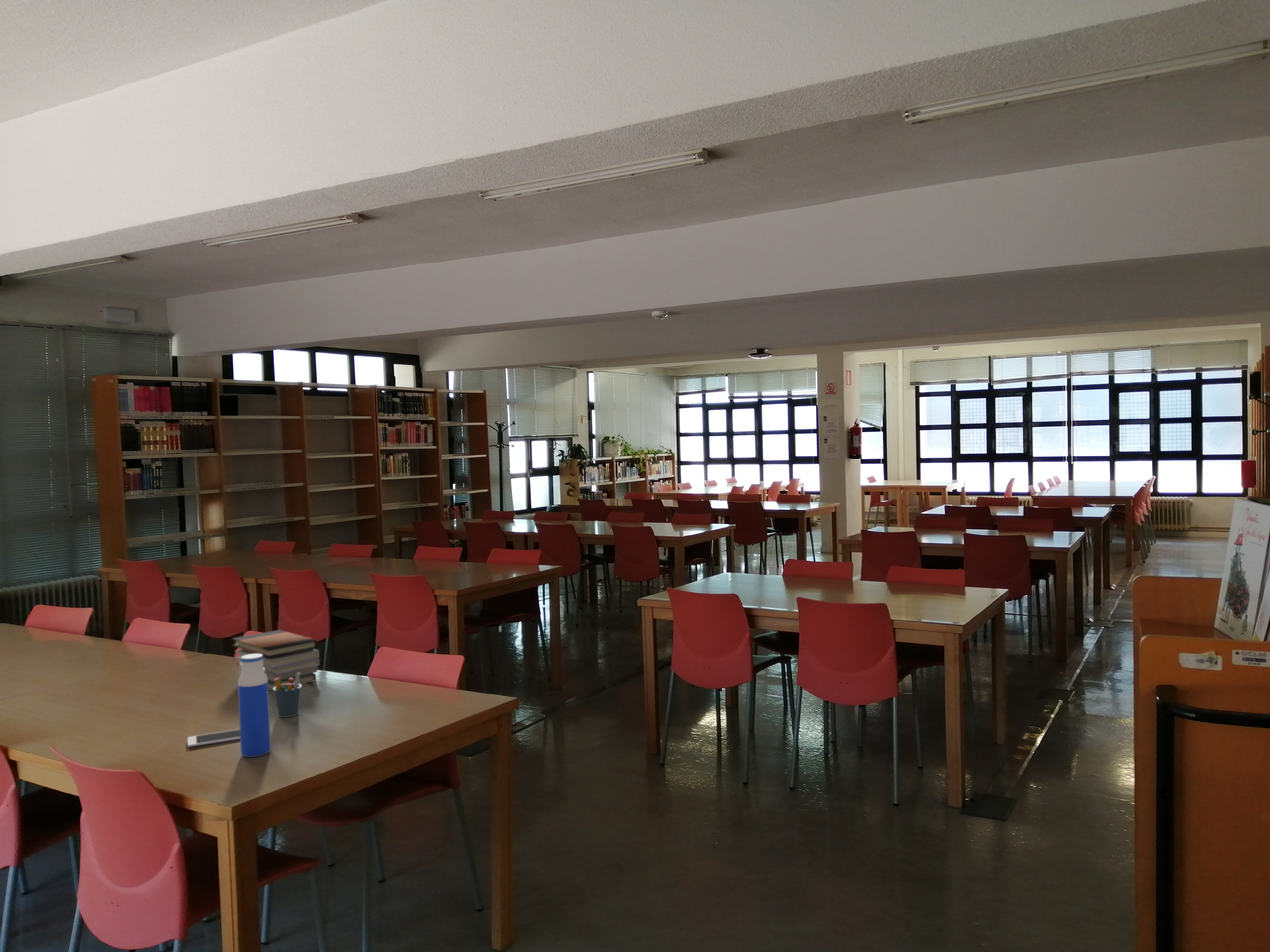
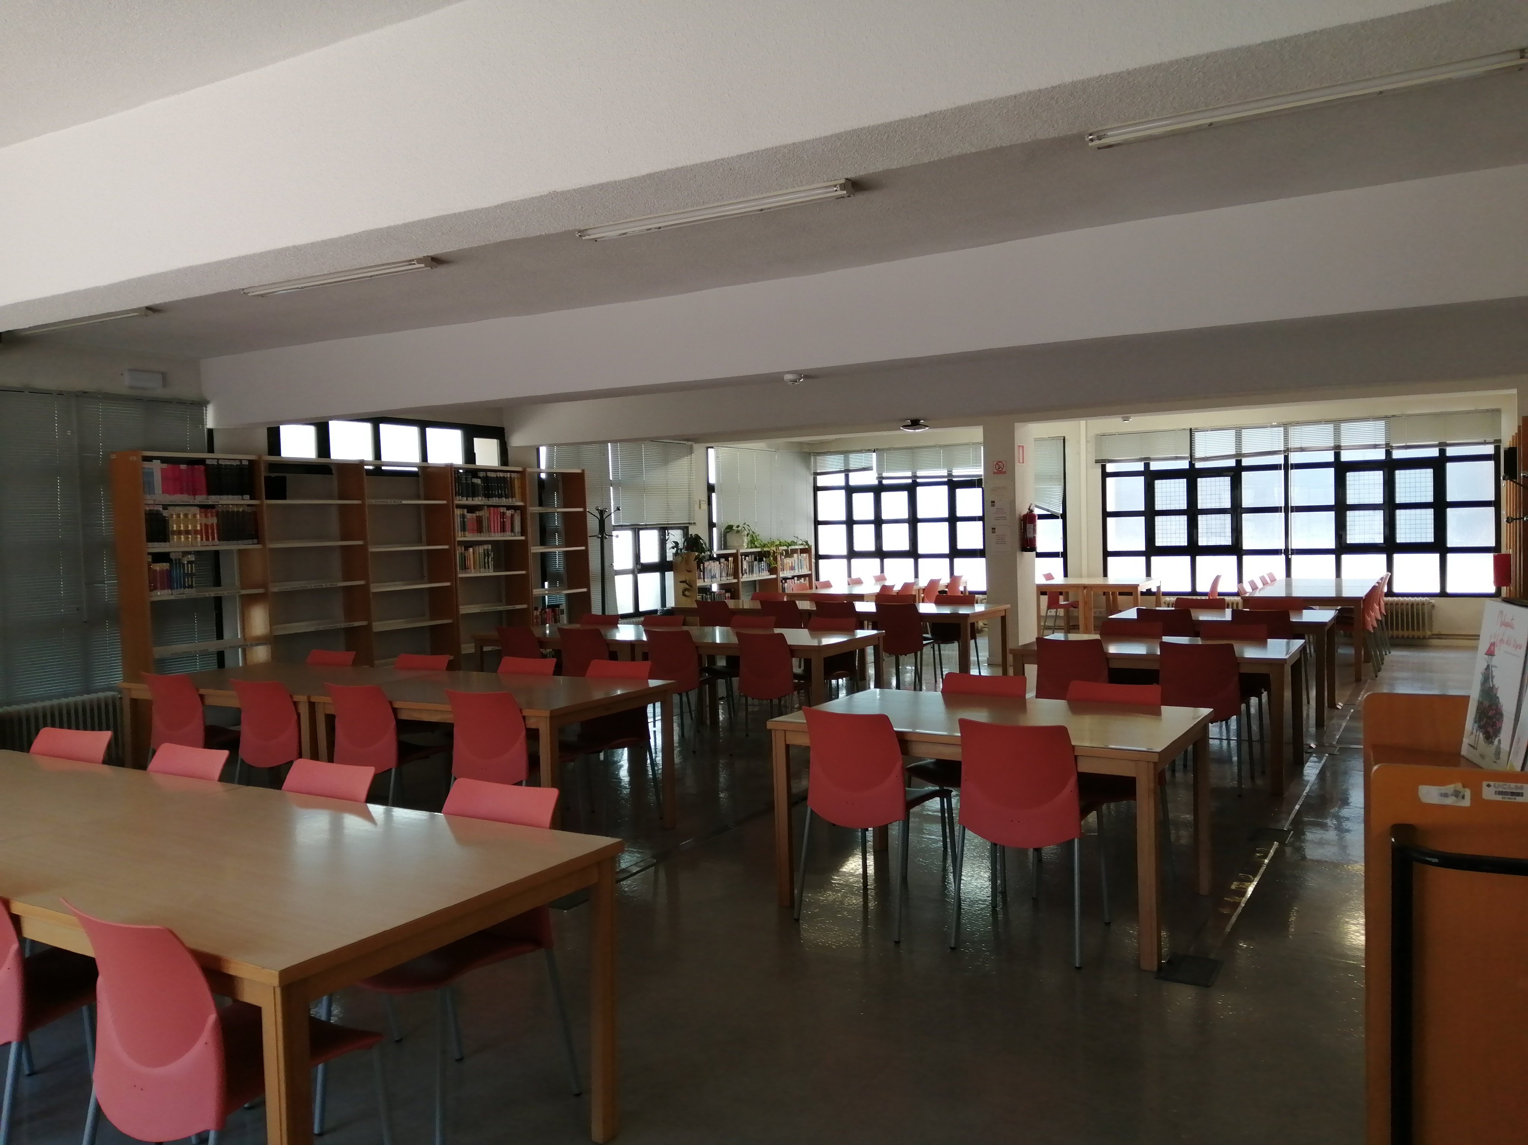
- water bottle [238,654,271,757]
- book stack [232,630,320,691]
- pen holder [273,673,302,718]
- cell phone [187,729,240,747]
